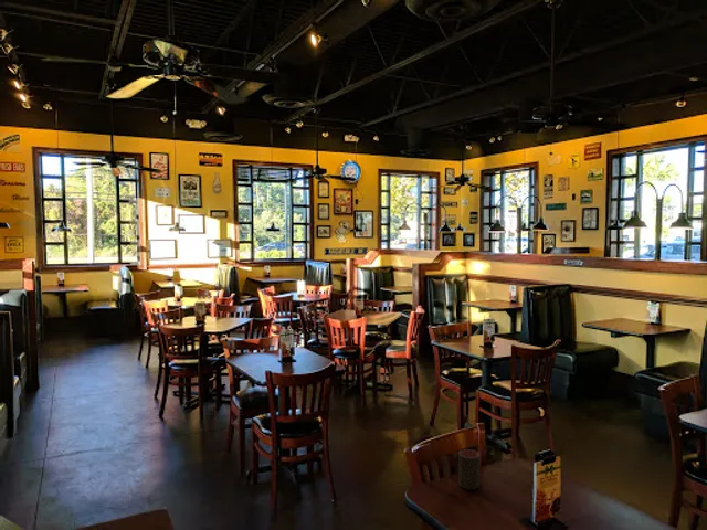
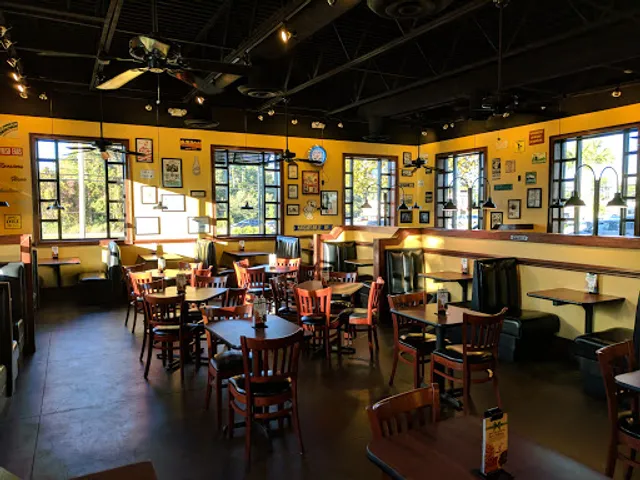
- cup [457,448,481,491]
